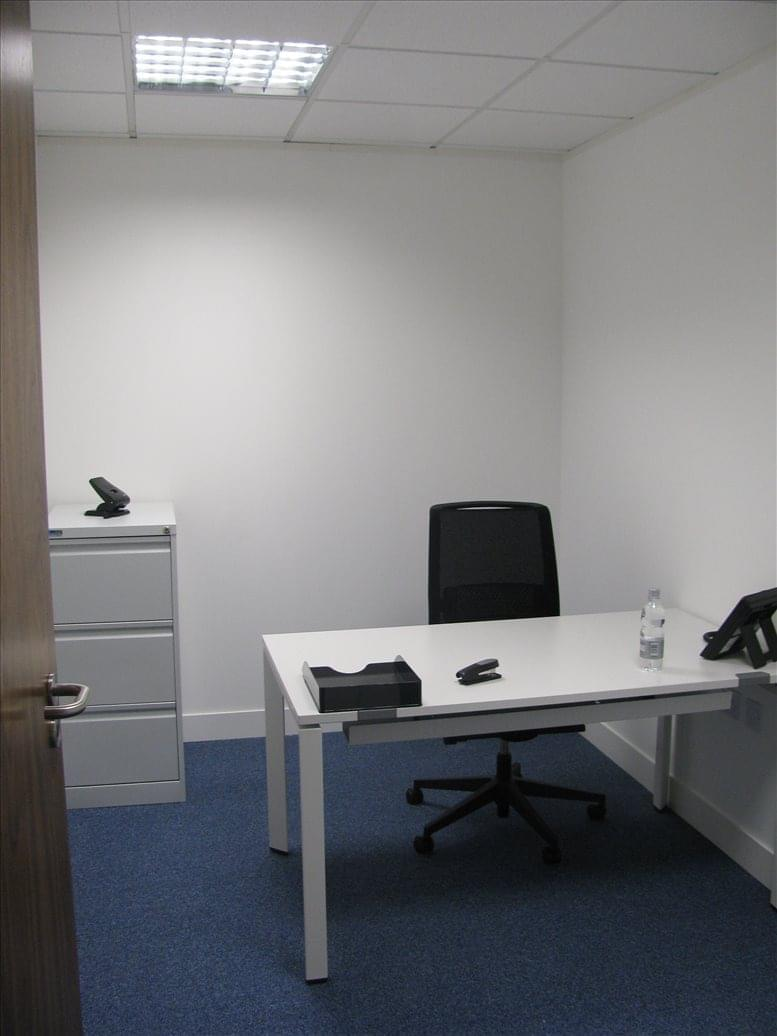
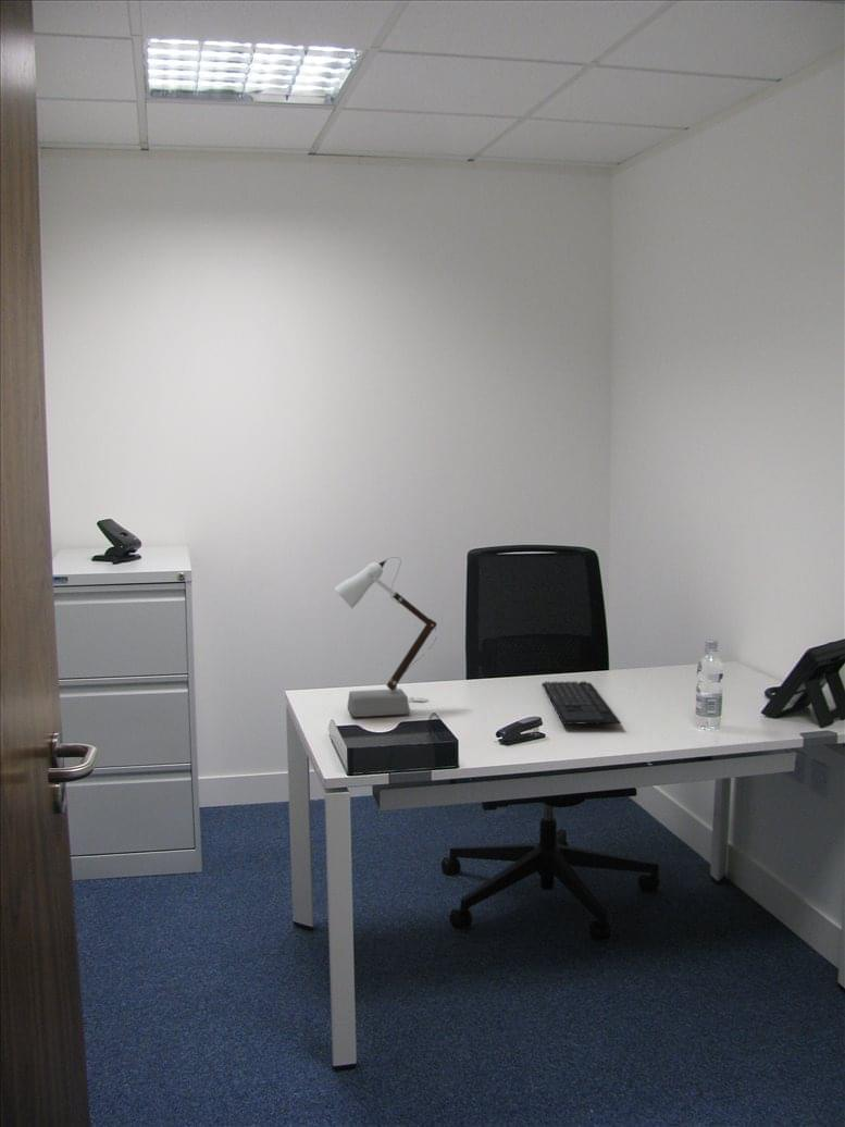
+ desk lamp [334,556,438,718]
+ keyboard [540,680,622,726]
